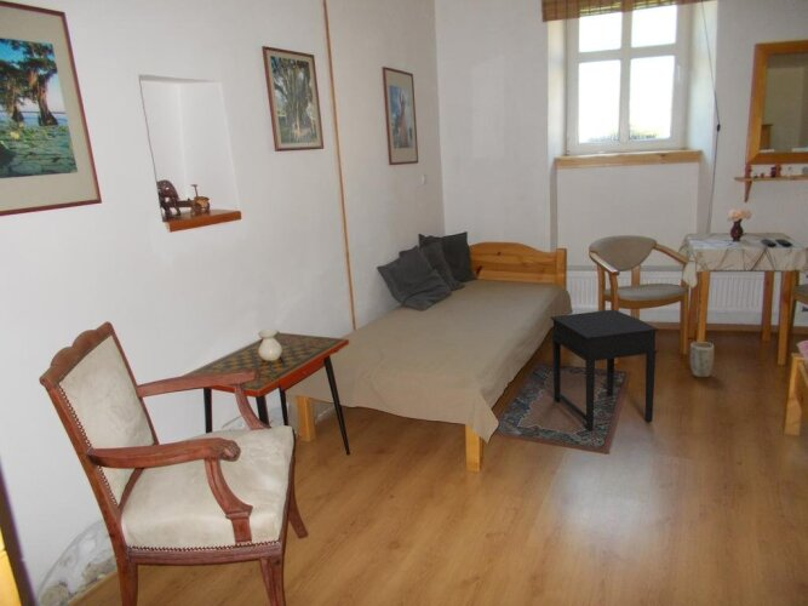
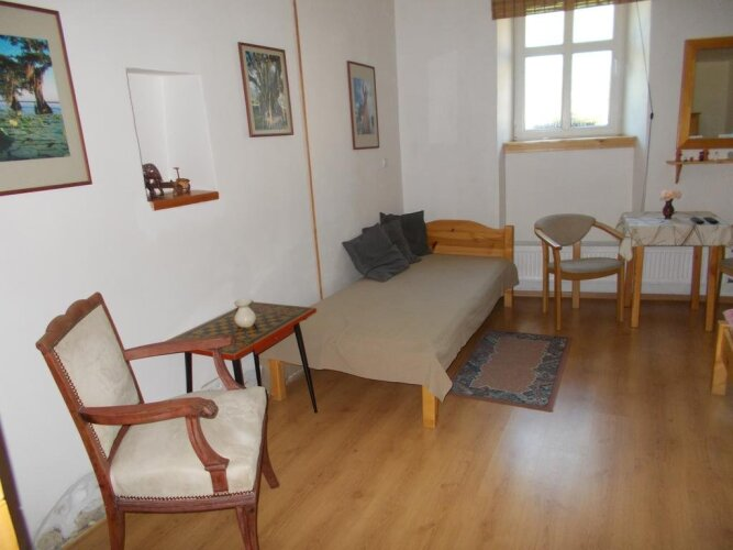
- side table [550,308,659,433]
- plant pot [689,341,715,378]
